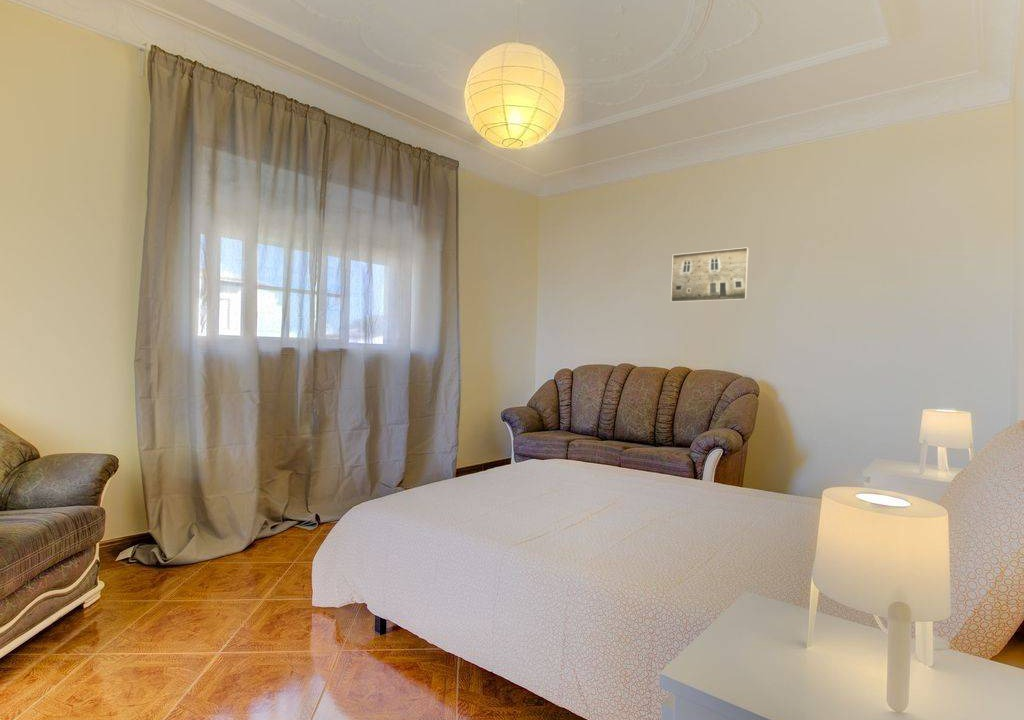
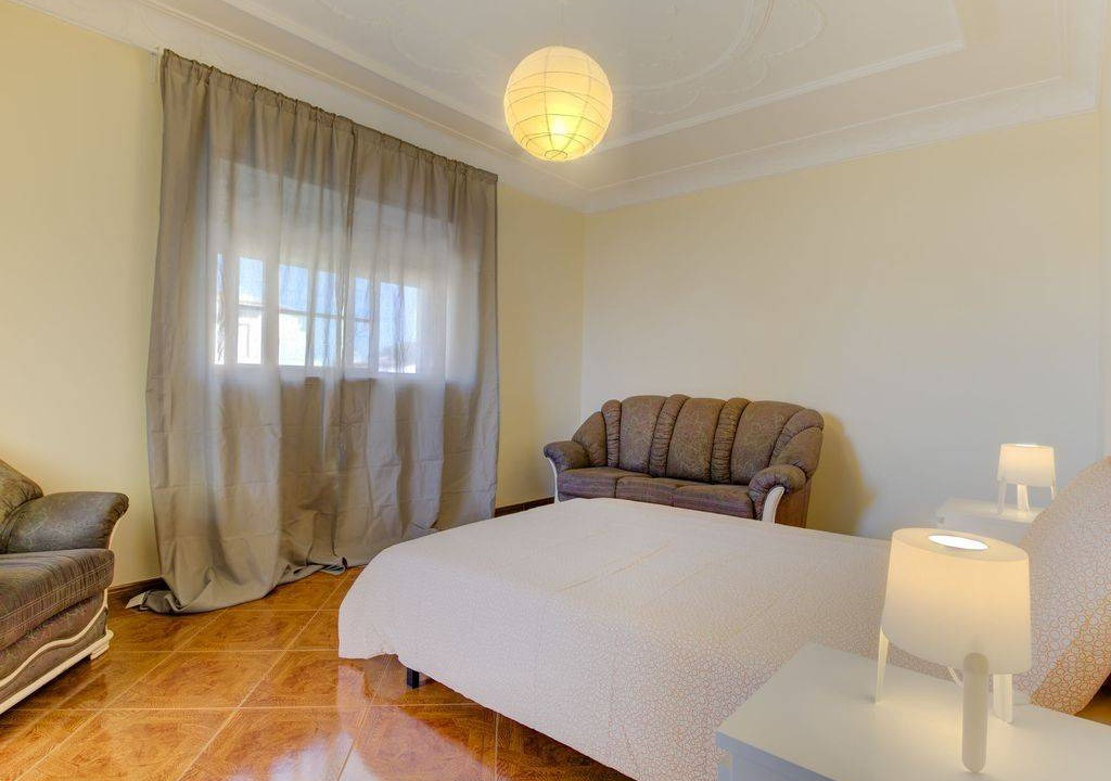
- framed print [670,246,750,303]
